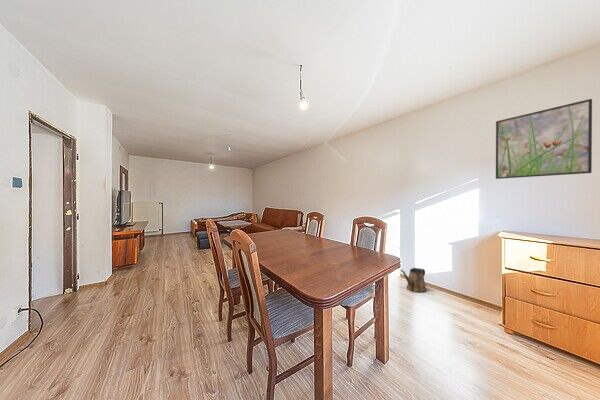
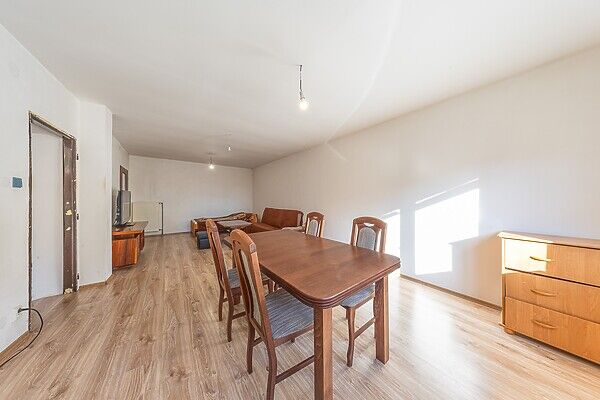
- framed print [495,98,593,180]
- watering can [400,267,428,293]
